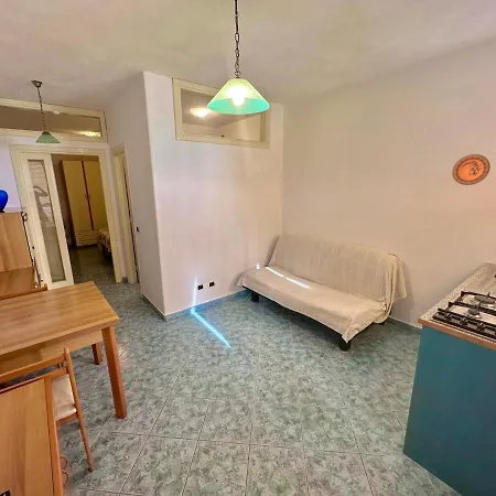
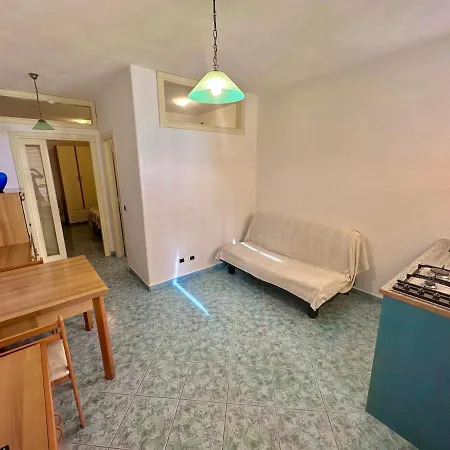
- decorative plate [452,153,492,186]
